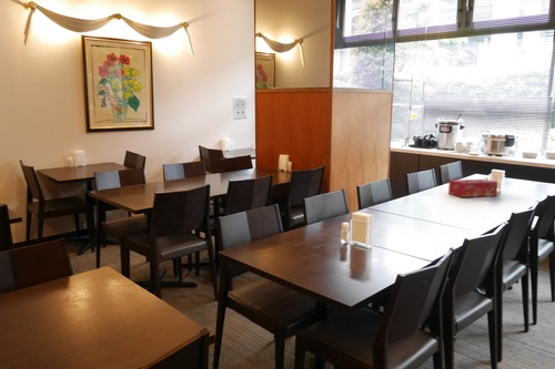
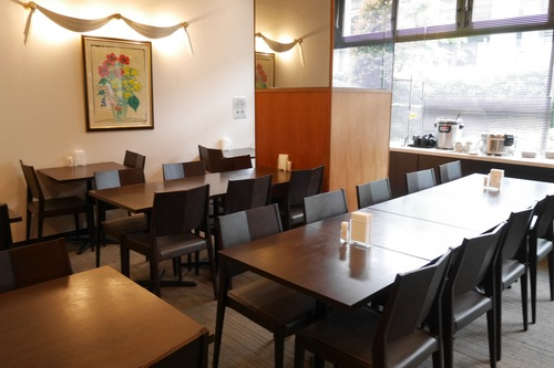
- tissue box [447,178,498,198]
